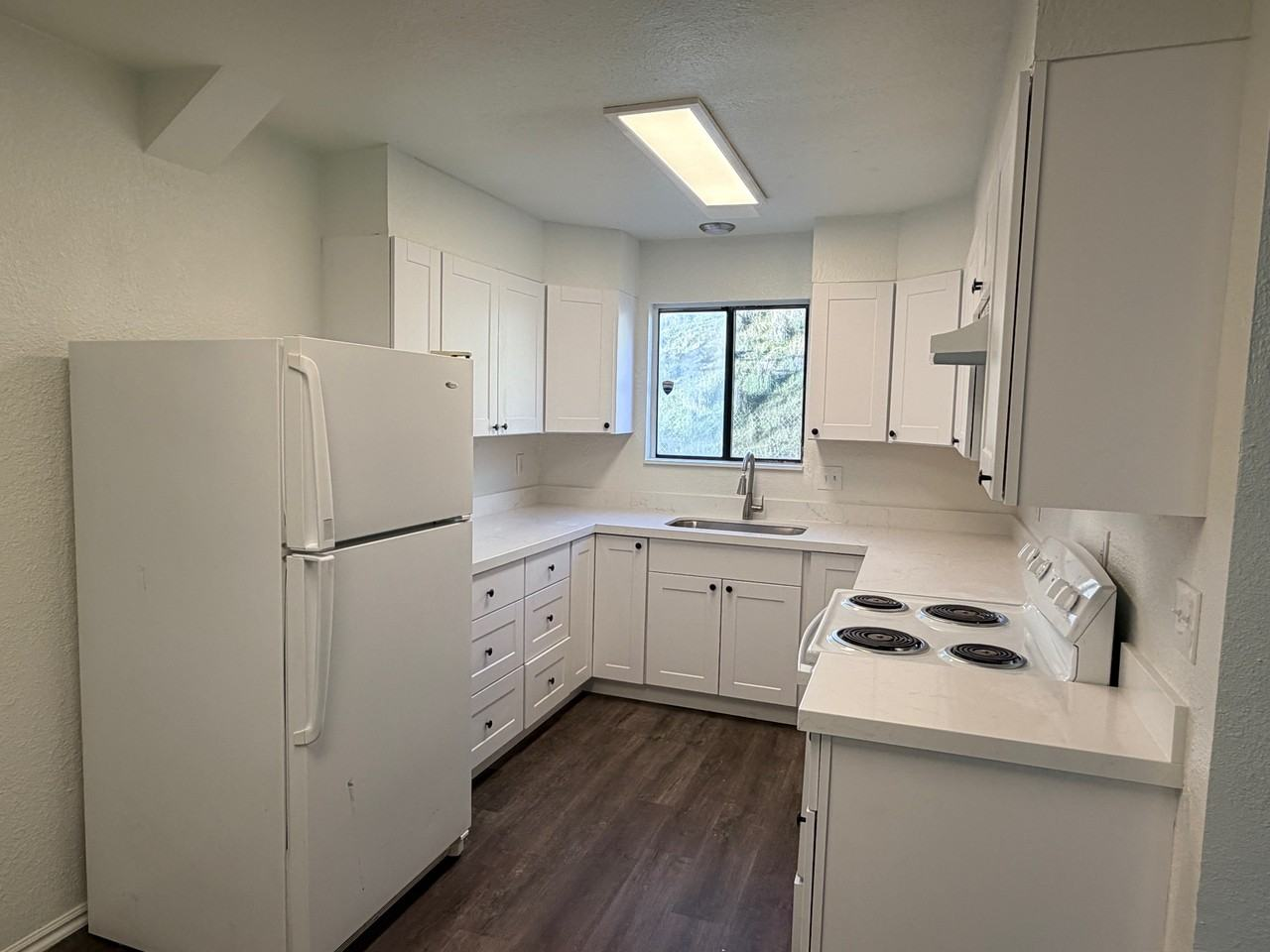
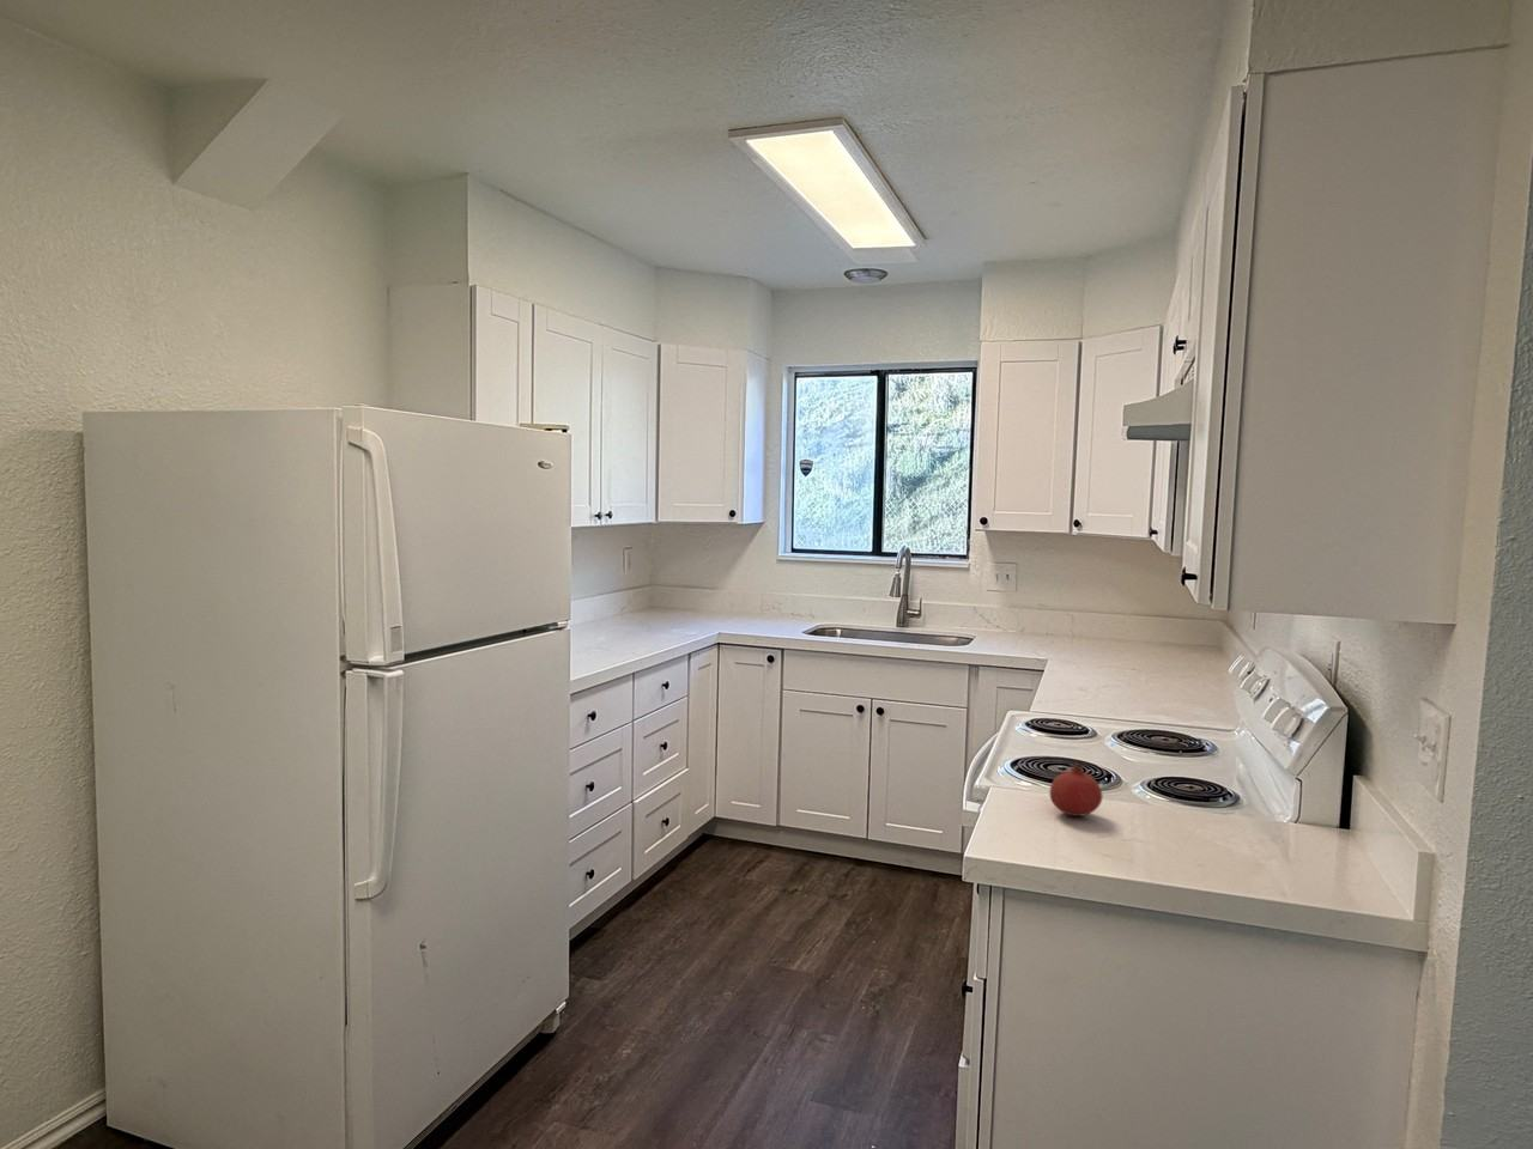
+ fruit [1048,763,1103,817]
